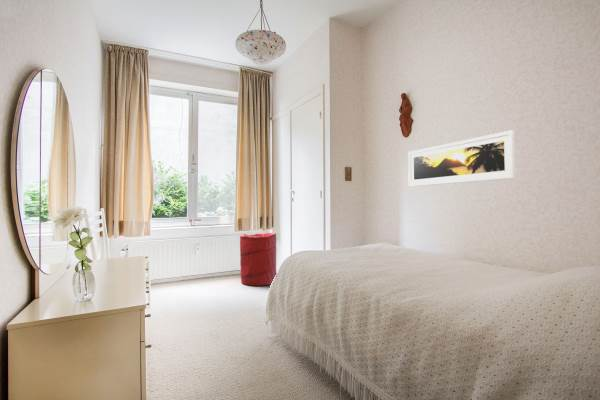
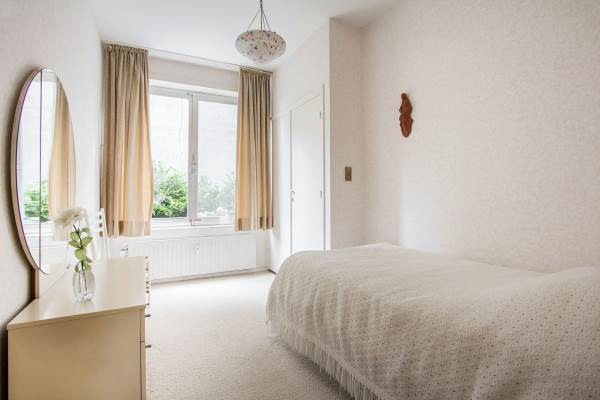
- laundry hamper [239,232,277,287]
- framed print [407,129,517,188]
